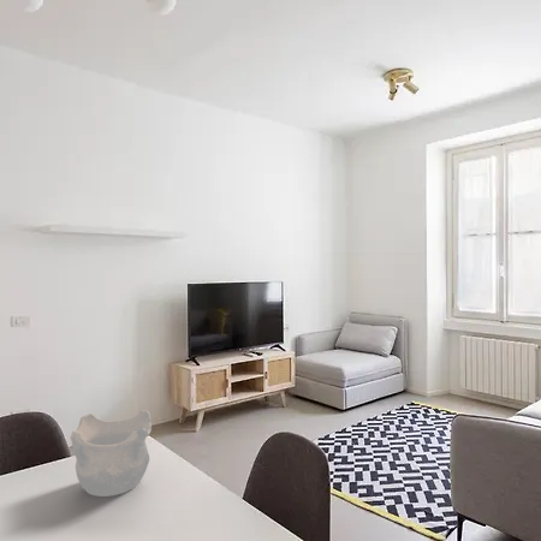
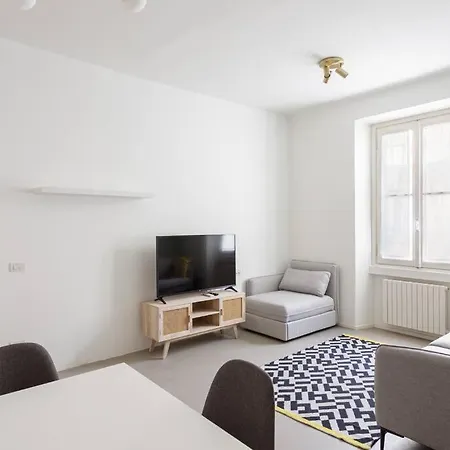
- decorative bowl [70,409,153,498]
